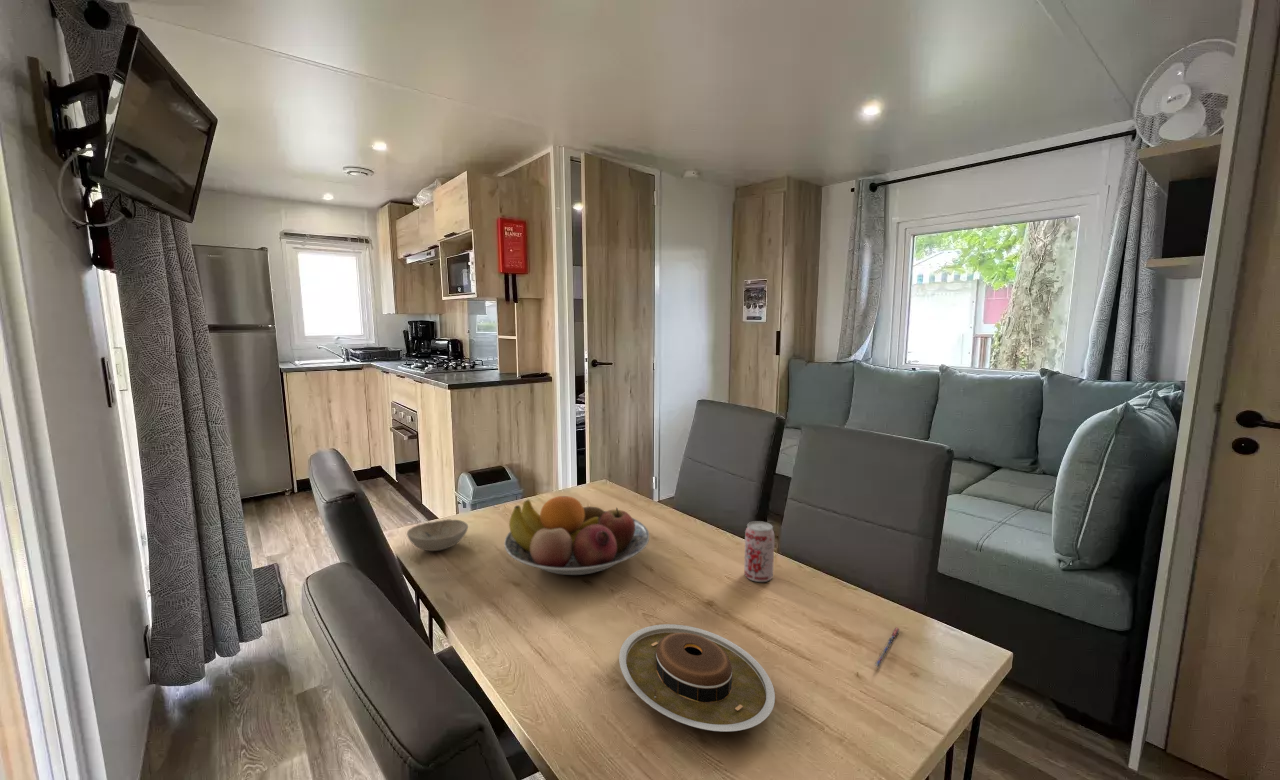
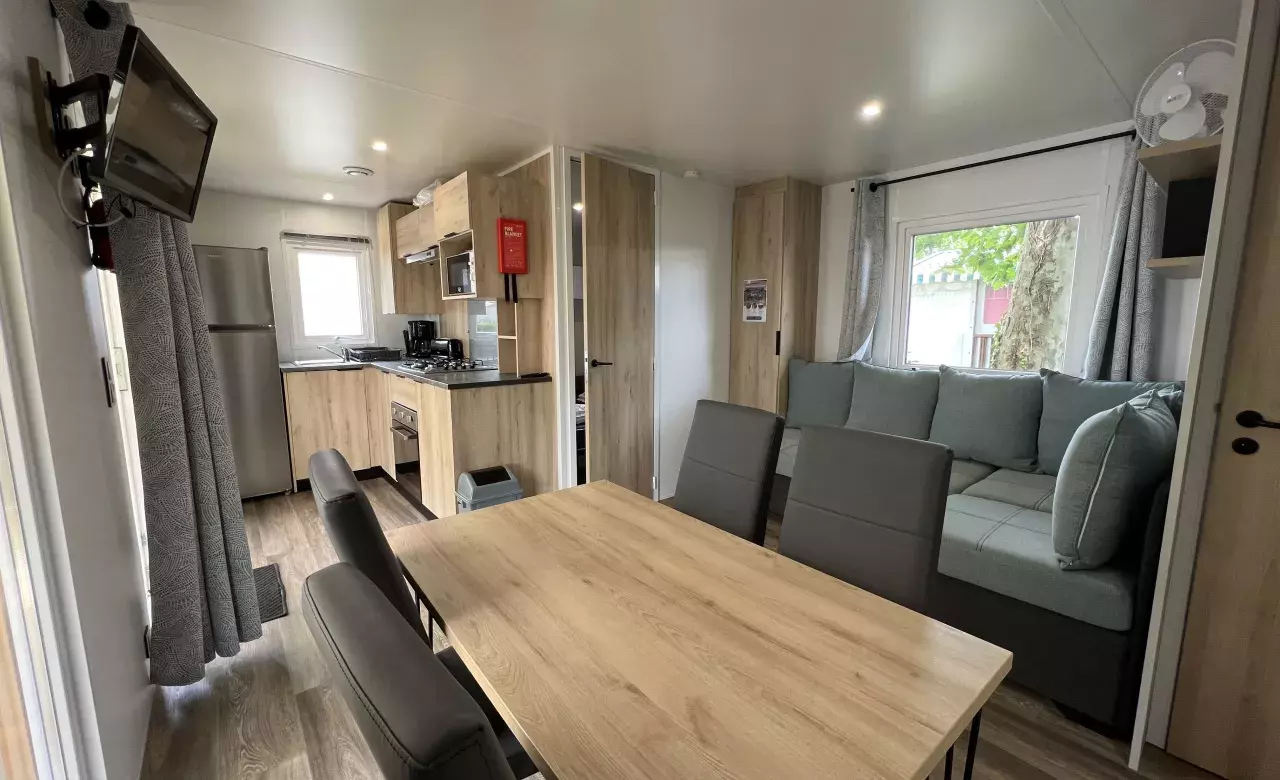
- pen [873,626,900,668]
- beverage can [743,520,775,583]
- bowl [406,519,469,552]
- plate [618,623,776,733]
- fruit bowl [503,495,650,576]
